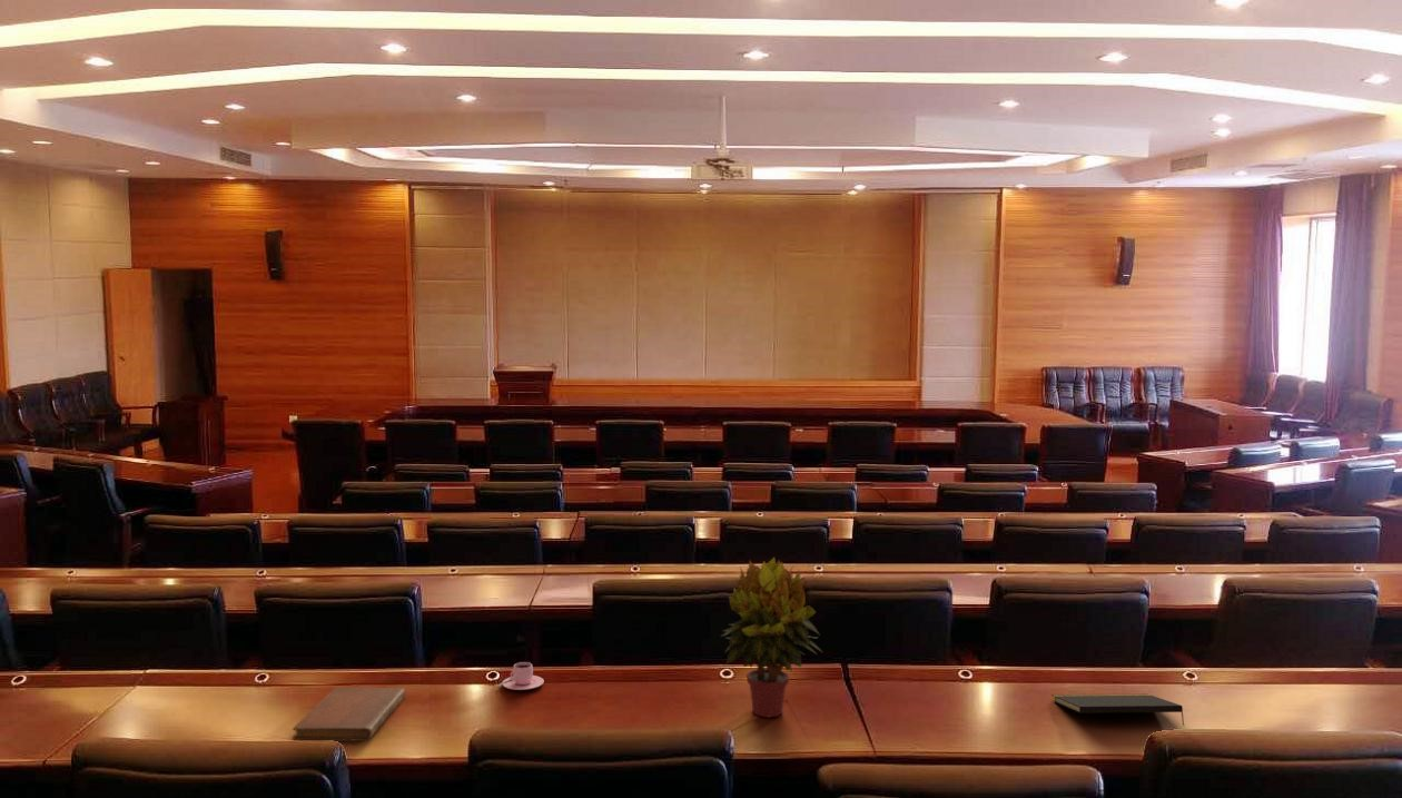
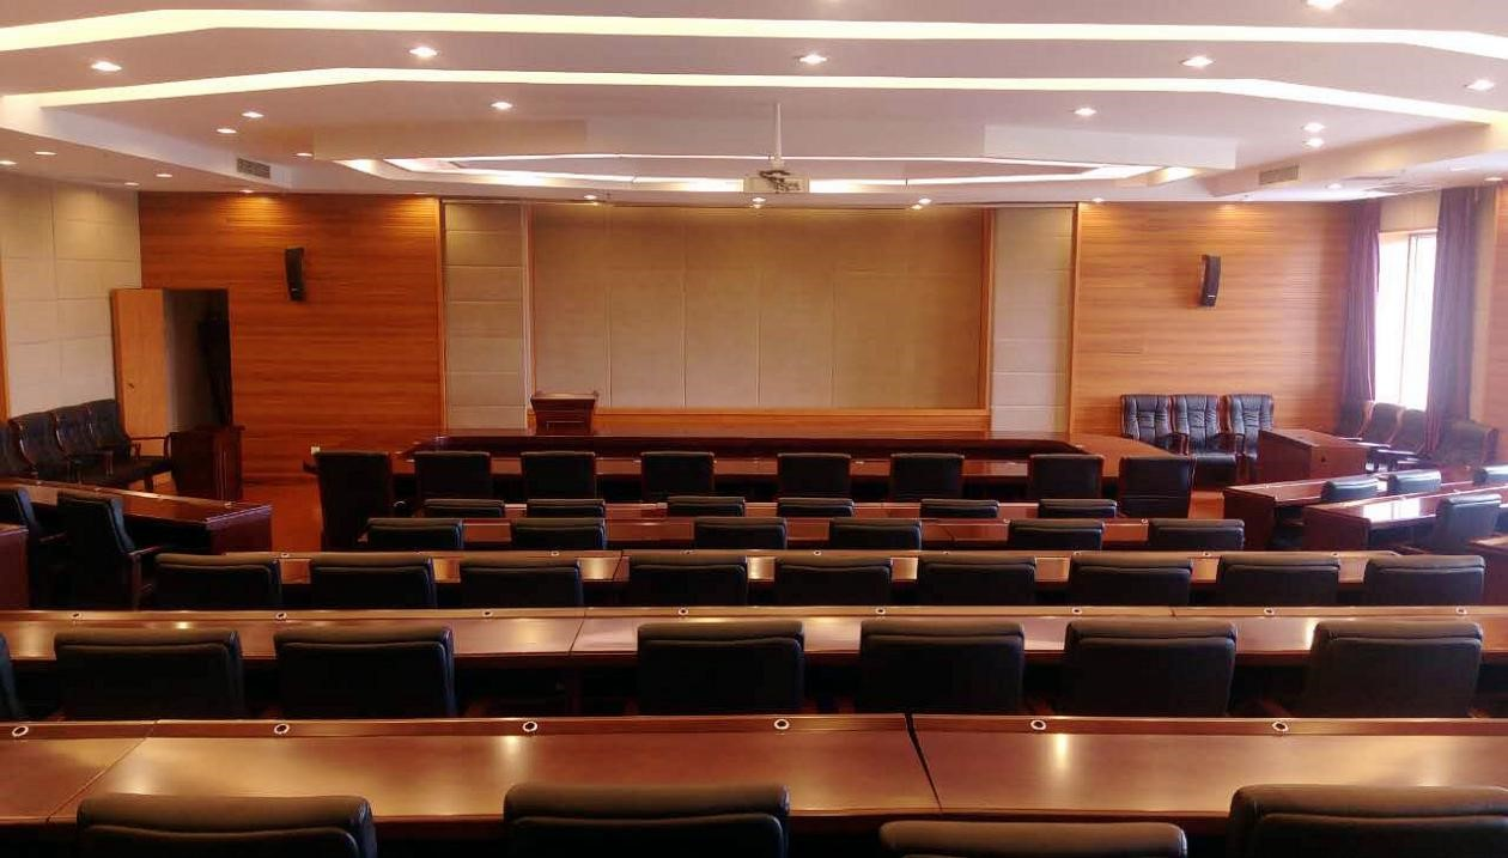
- teacup [496,661,545,691]
- potted plant [720,555,823,718]
- notepad [1050,692,1185,727]
- notebook [292,687,407,742]
